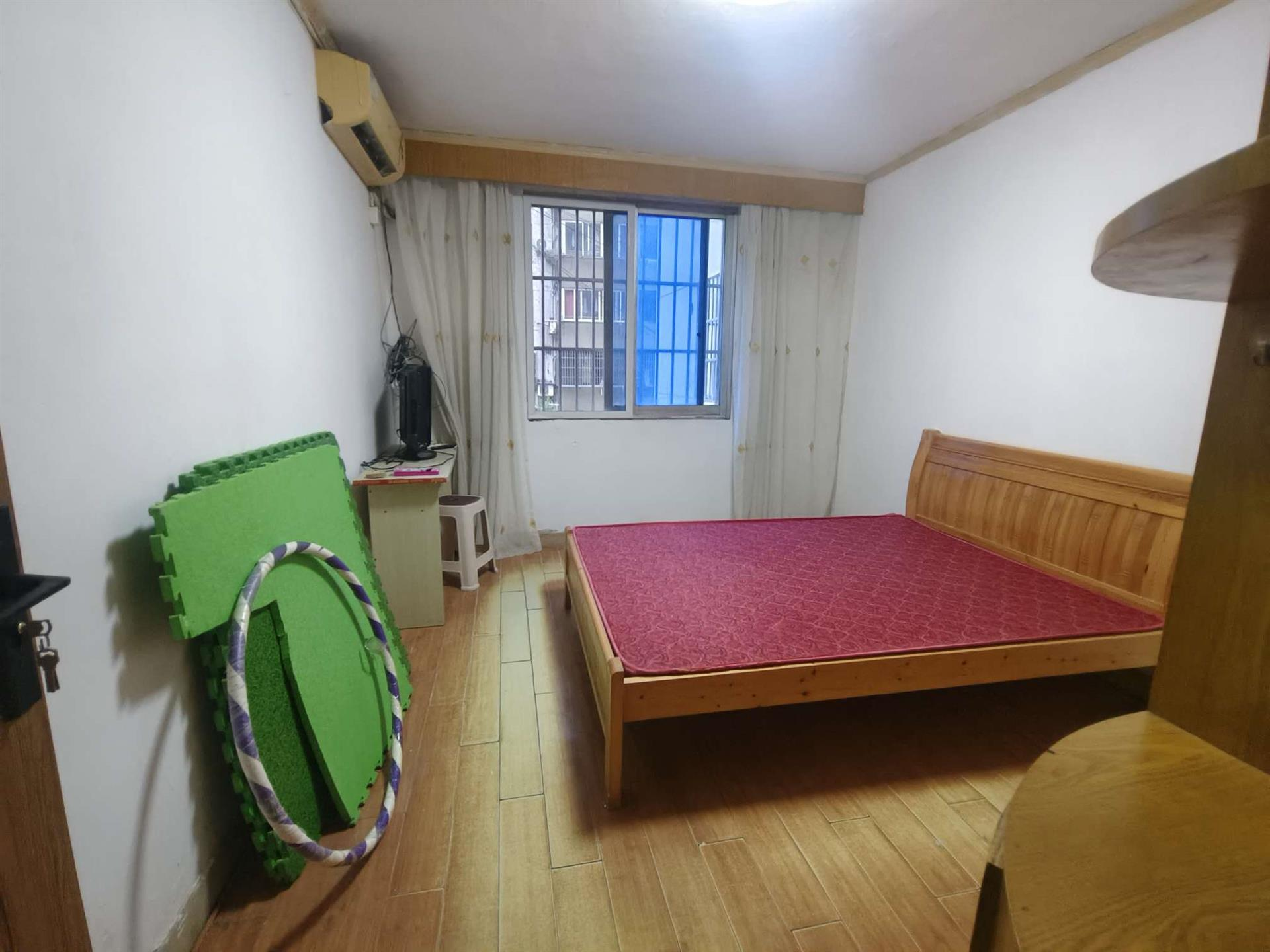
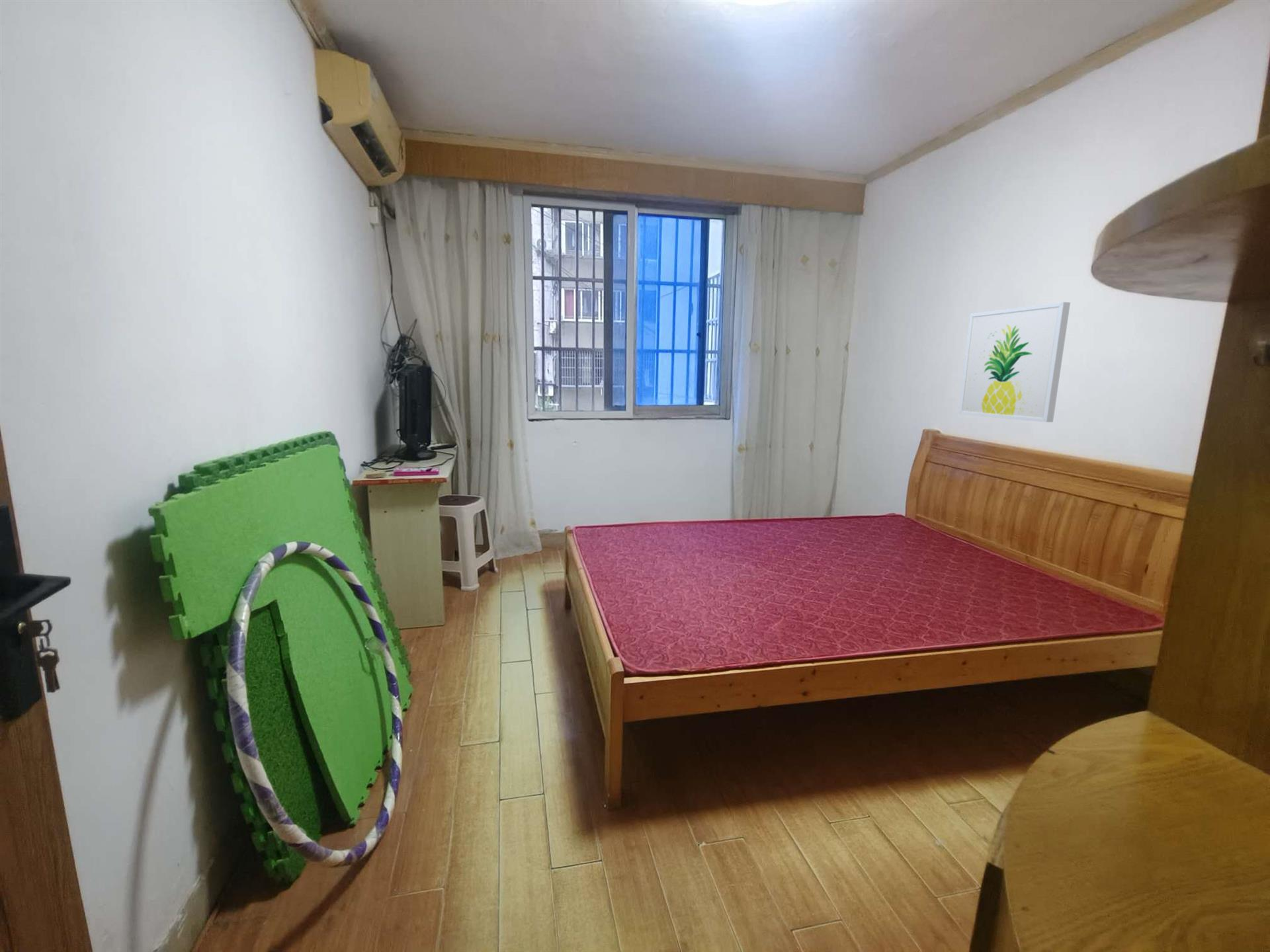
+ wall art [958,301,1071,423]
